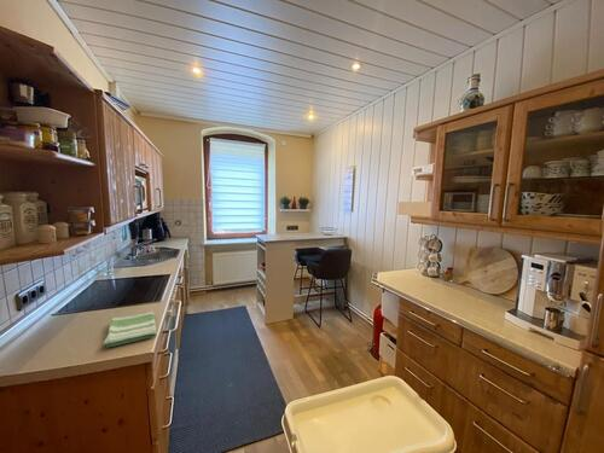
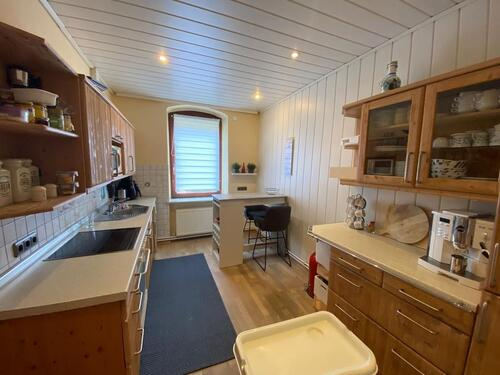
- dish towel [101,309,157,348]
